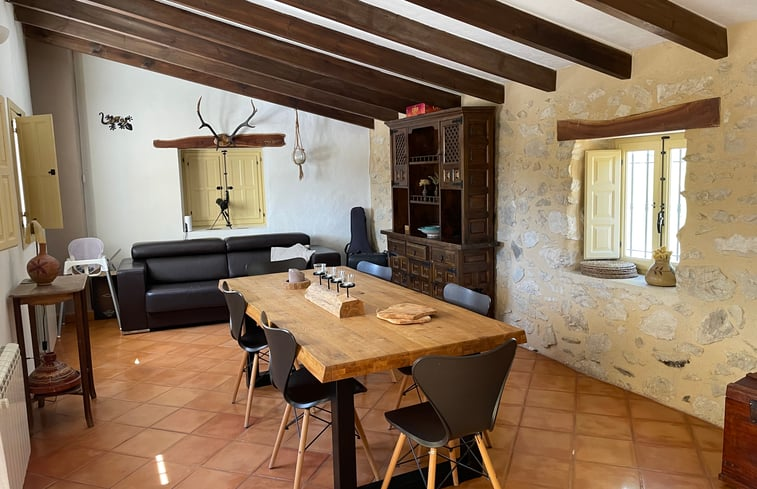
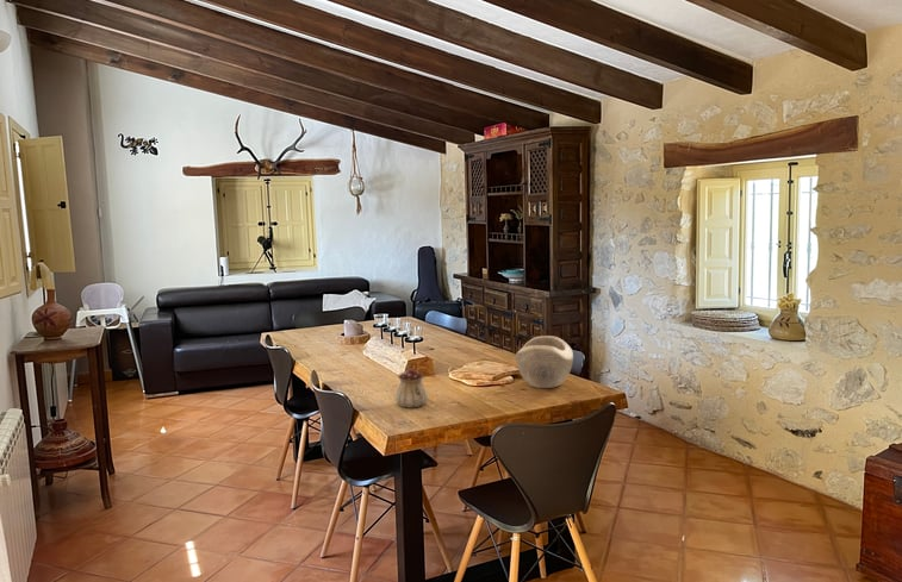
+ teapot [394,364,429,409]
+ decorative bowl [515,334,574,389]
